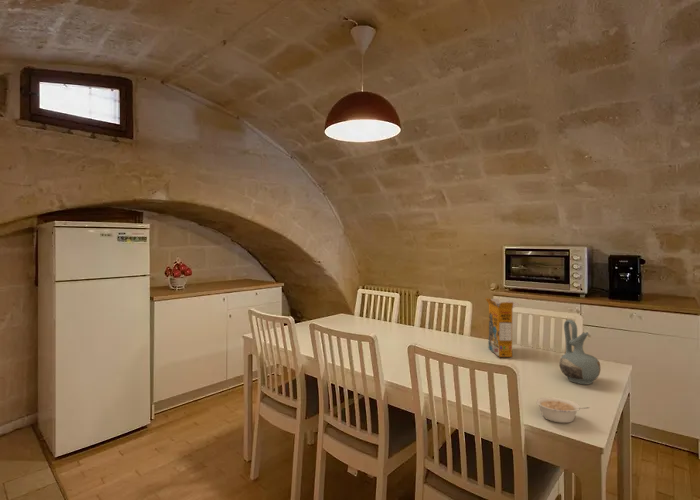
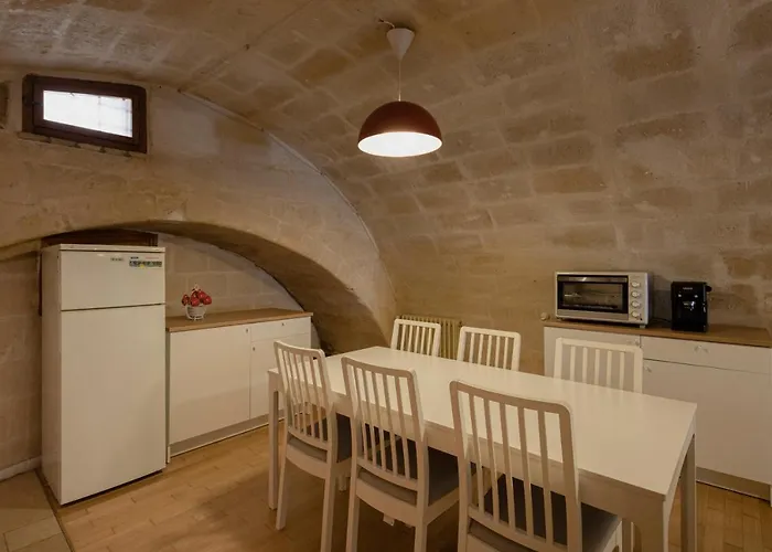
- cereal box [484,297,521,358]
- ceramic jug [559,319,602,385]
- legume [535,396,591,424]
